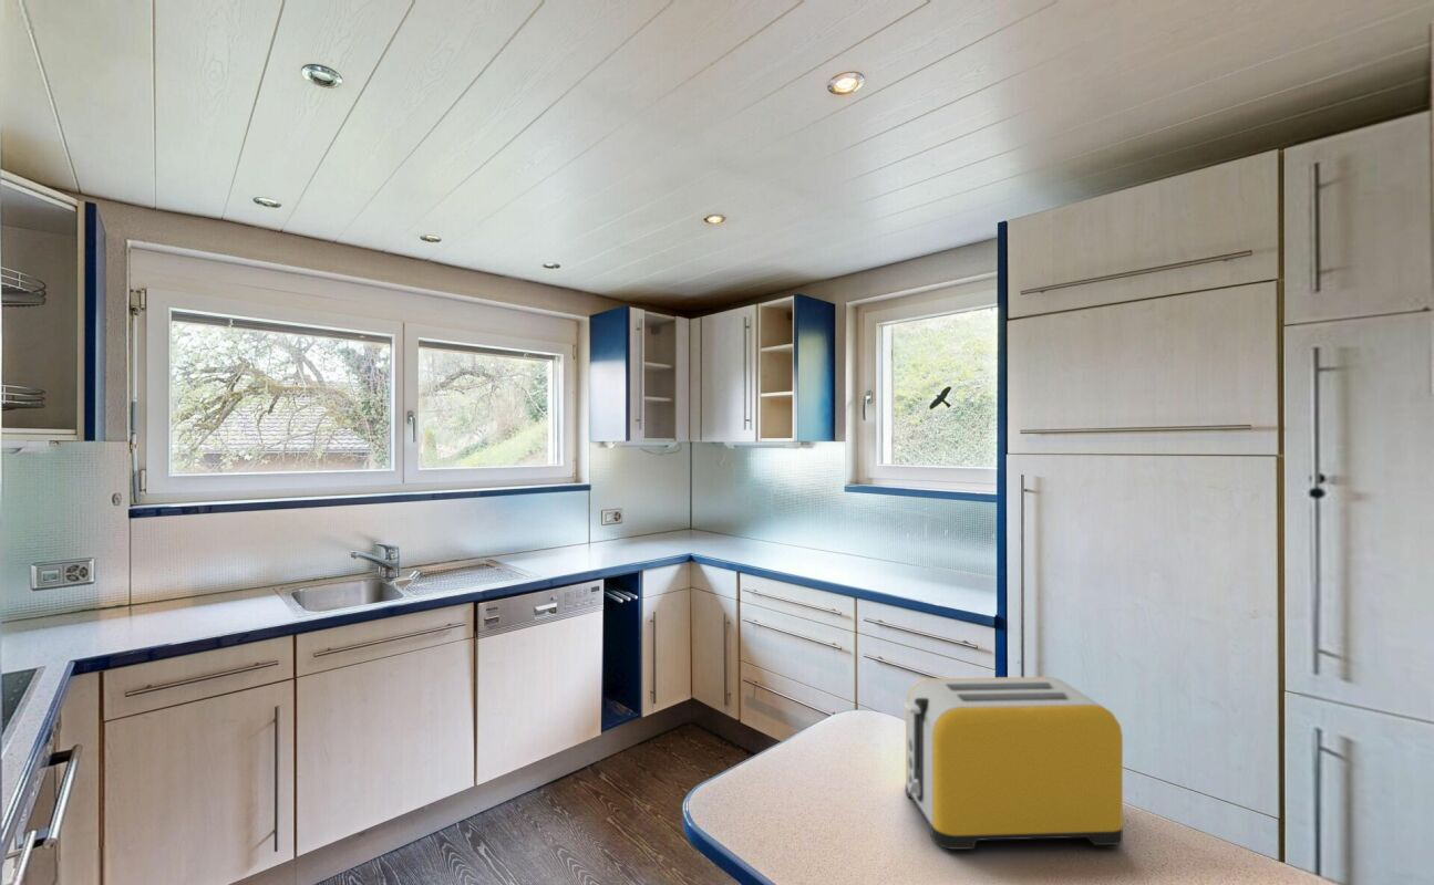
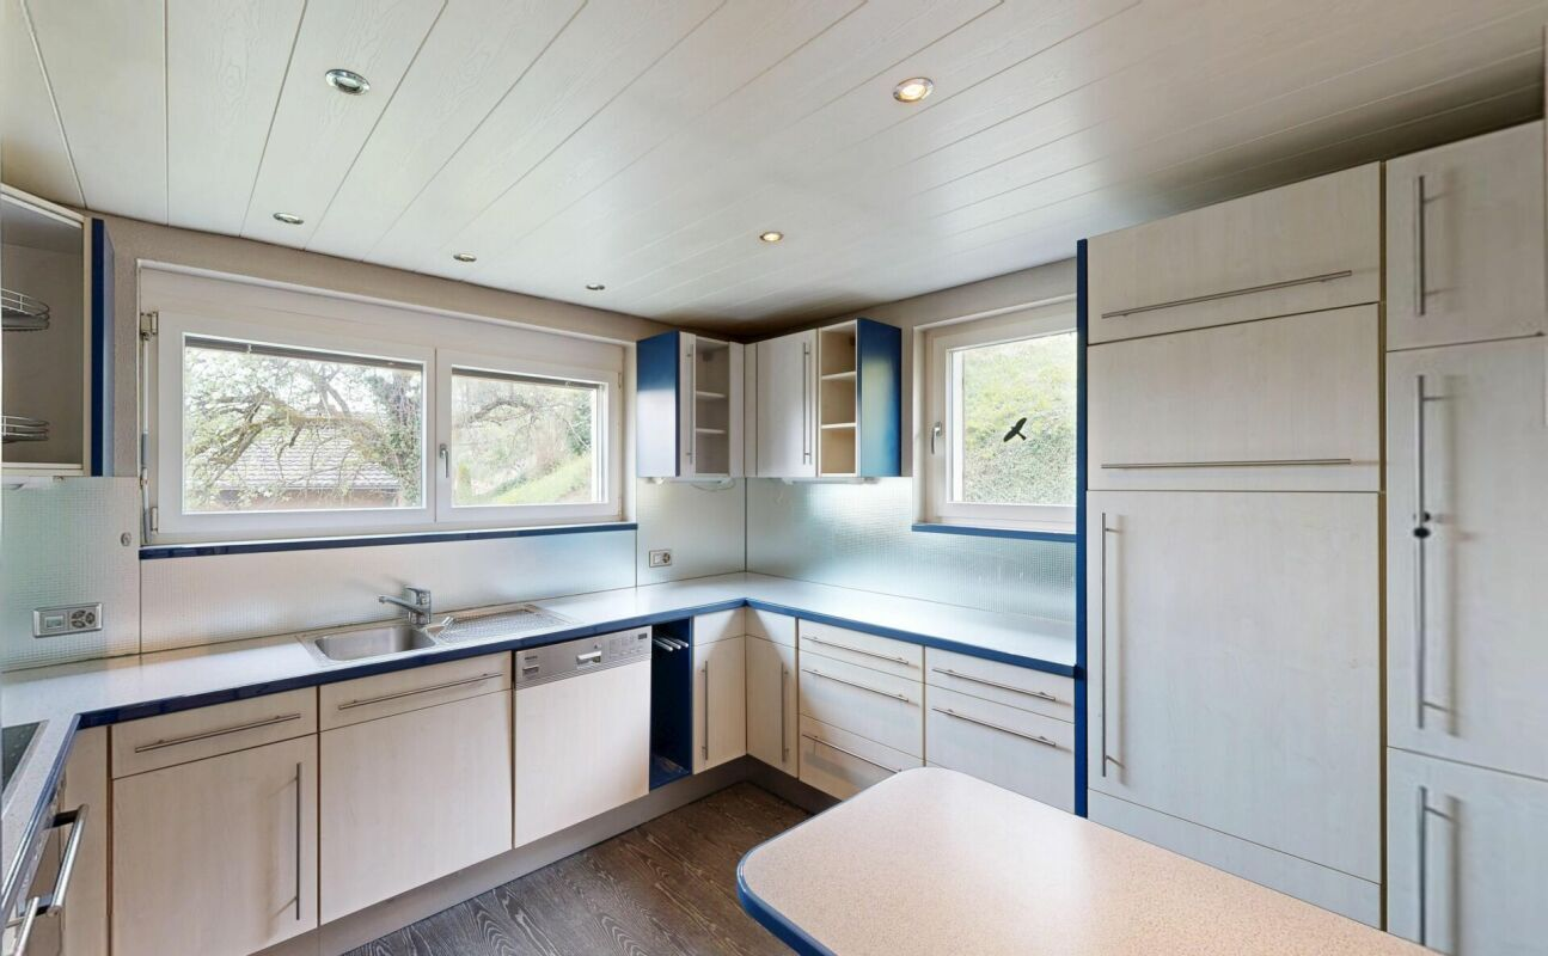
- toaster [904,676,1124,851]
